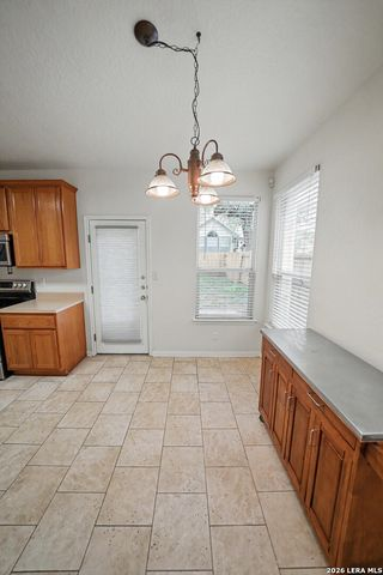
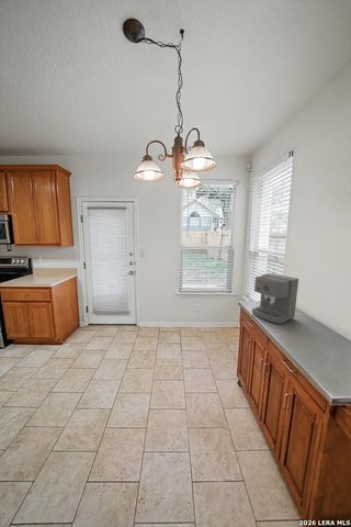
+ coffee maker [251,272,299,325]
